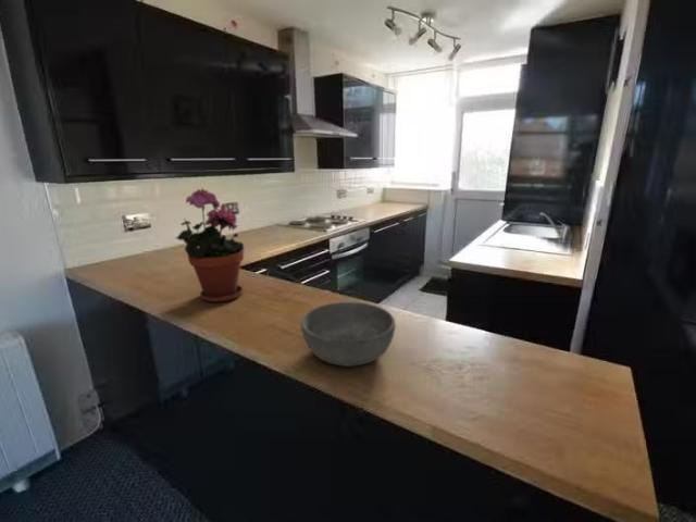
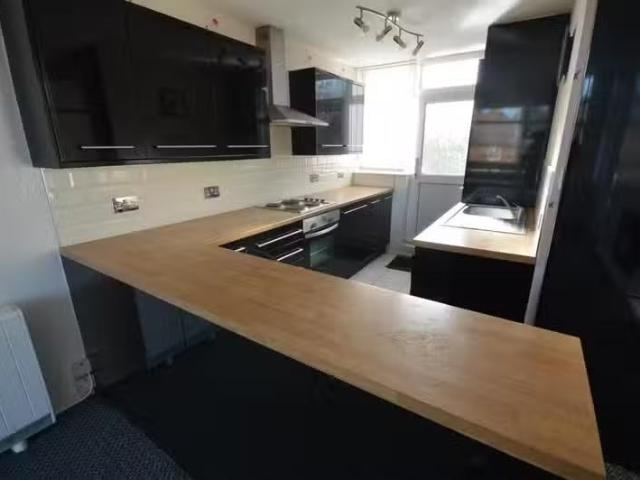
- bowl [300,301,397,368]
- potted plant [174,187,245,303]
